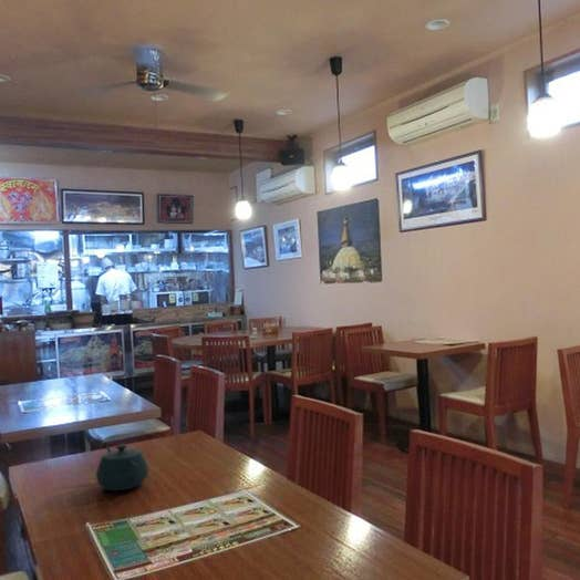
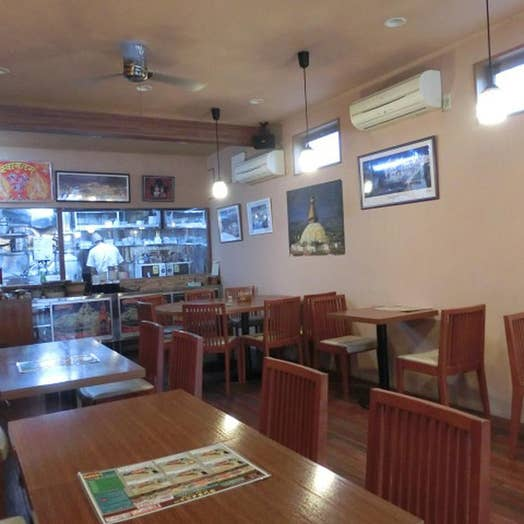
- teapot [95,443,149,491]
